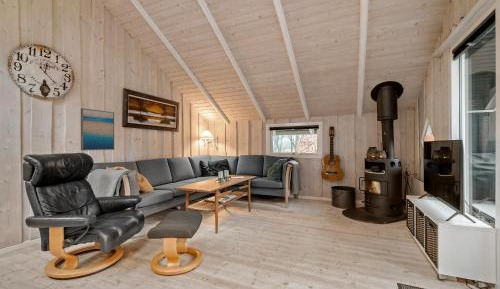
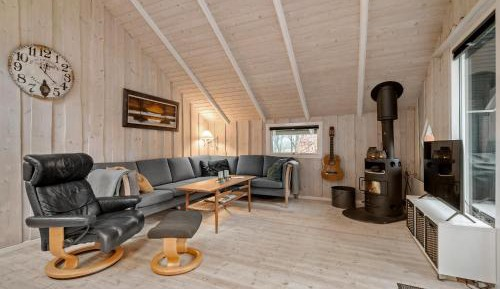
- wall art [80,107,115,152]
